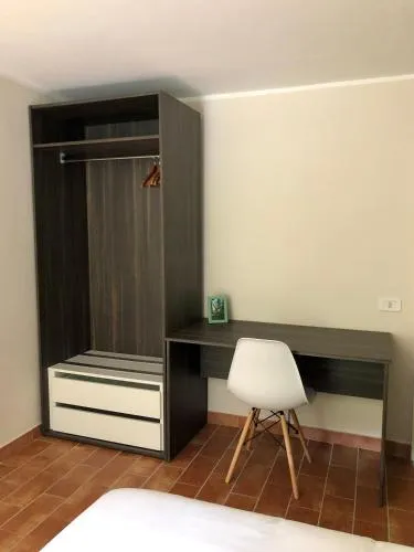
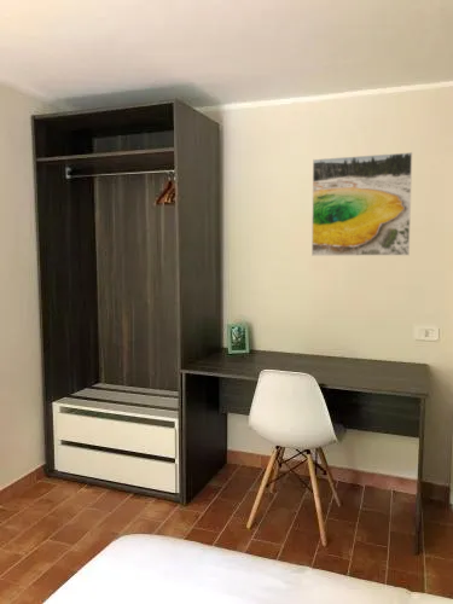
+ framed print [310,151,413,257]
